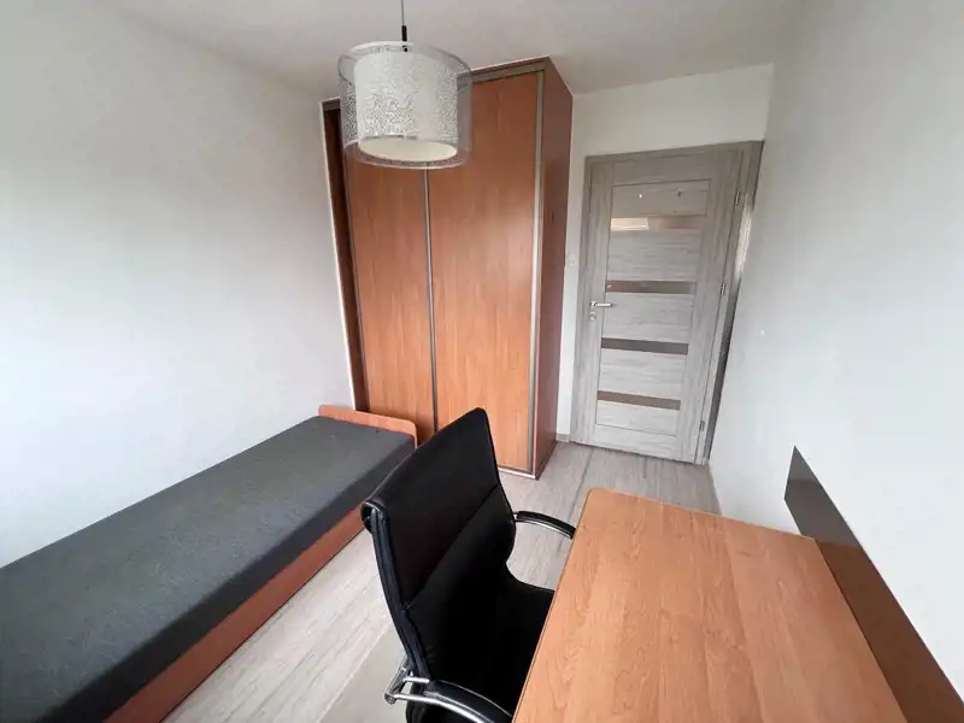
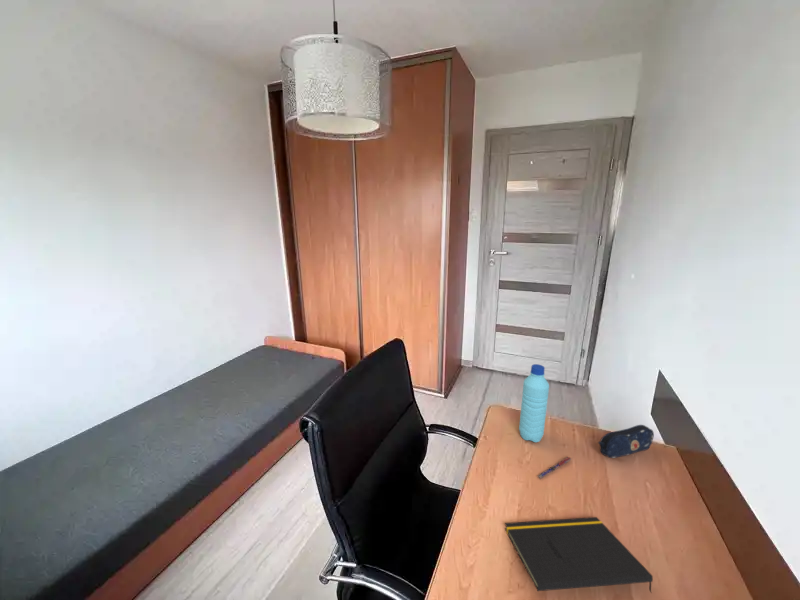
+ pen [537,456,573,480]
+ notepad [504,516,654,593]
+ water bottle [518,363,550,443]
+ pencil case [597,424,655,459]
